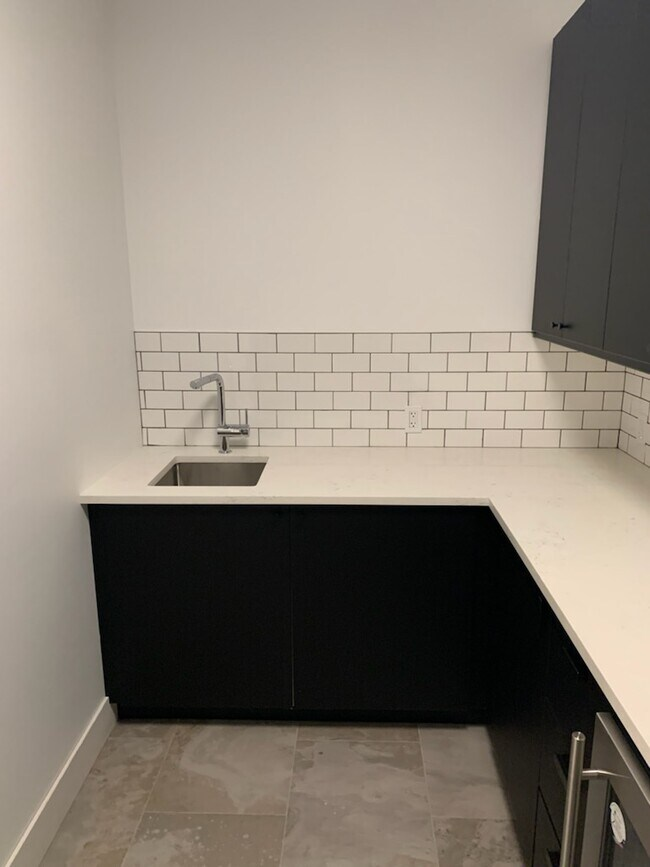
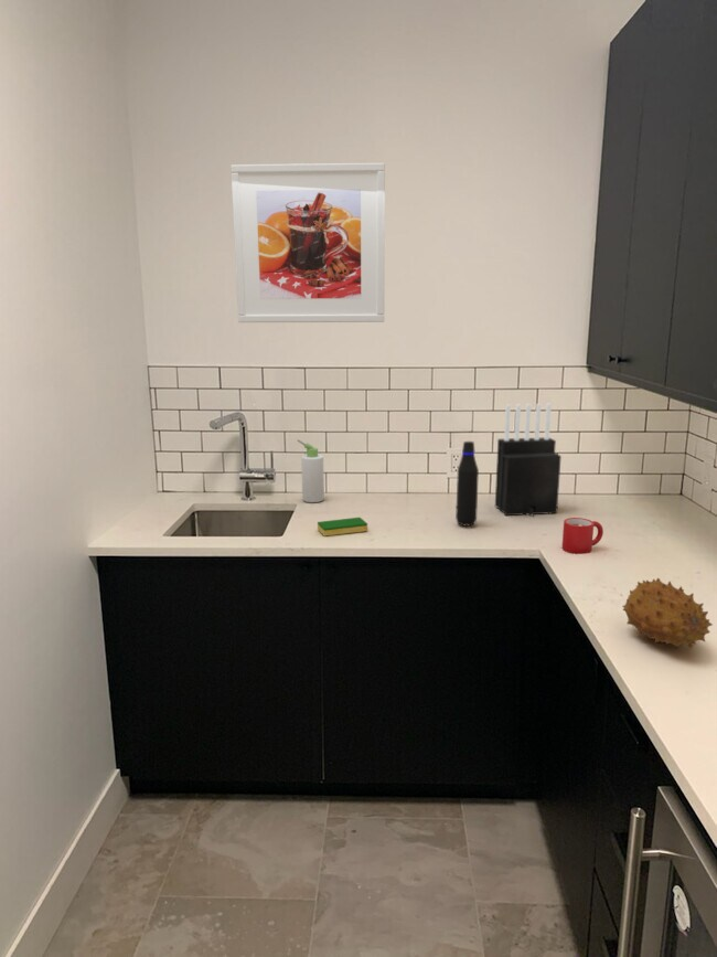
+ knife block [494,403,563,518]
+ dish sponge [317,517,368,538]
+ water bottle [454,440,480,528]
+ bottle [297,438,325,503]
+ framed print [231,162,386,323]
+ fruit [621,577,714,650]
+ mug [561,517,604,555]
